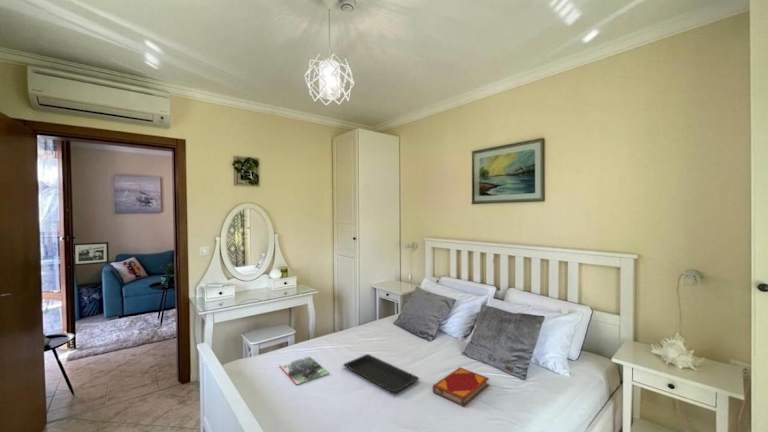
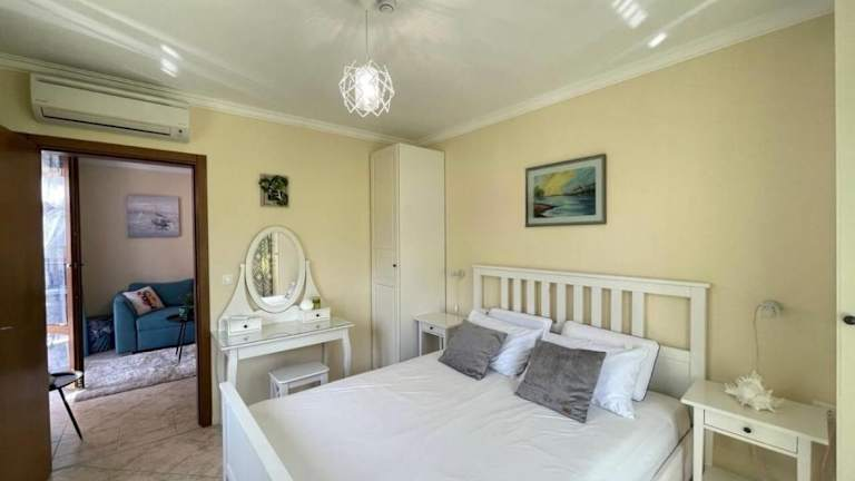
- picture frame [73,241,110,267]
- serving tray [342,353,420,393]
- hardback book [432,367,490,408]
- magazine [278,355,330,386]
